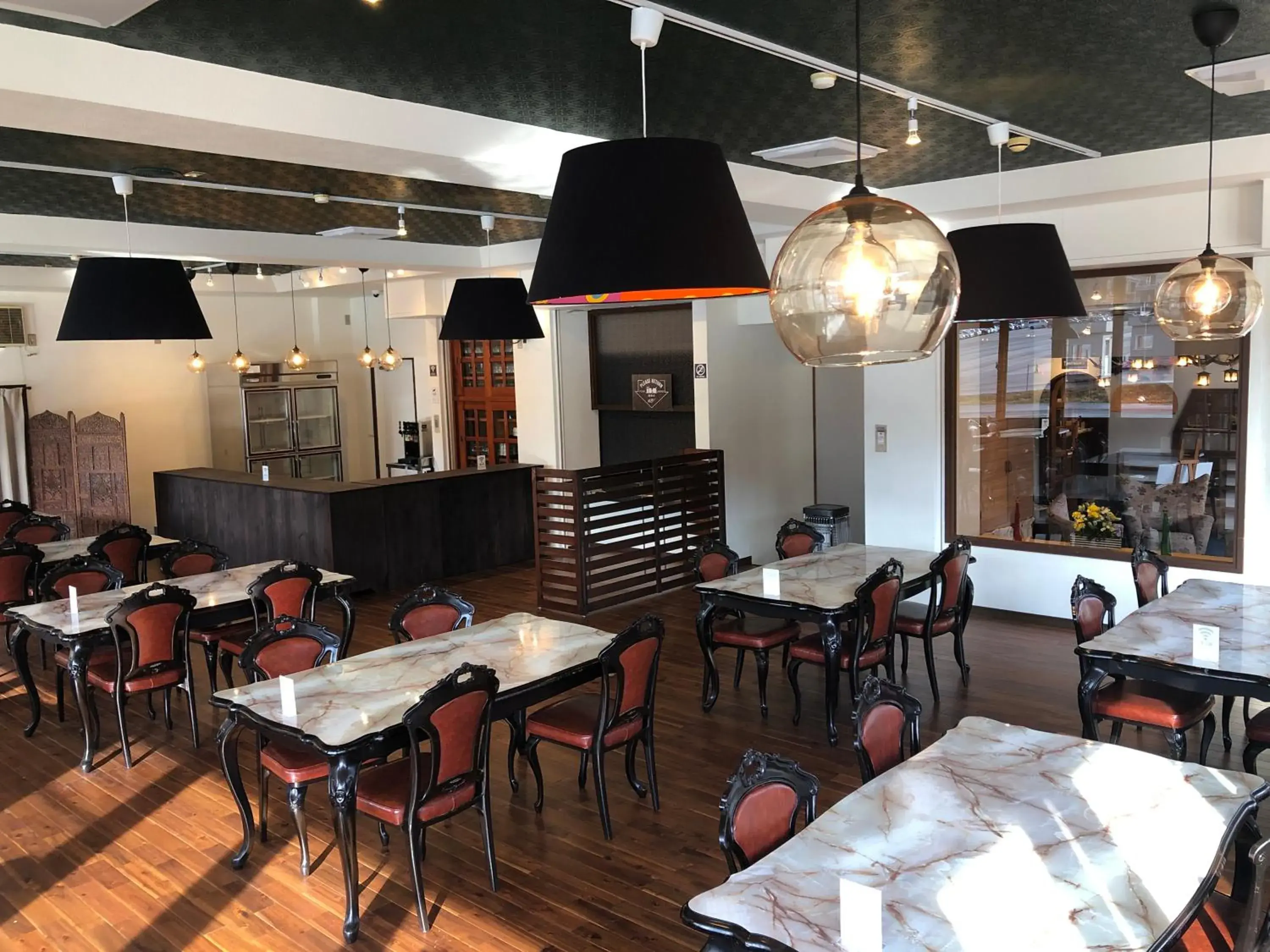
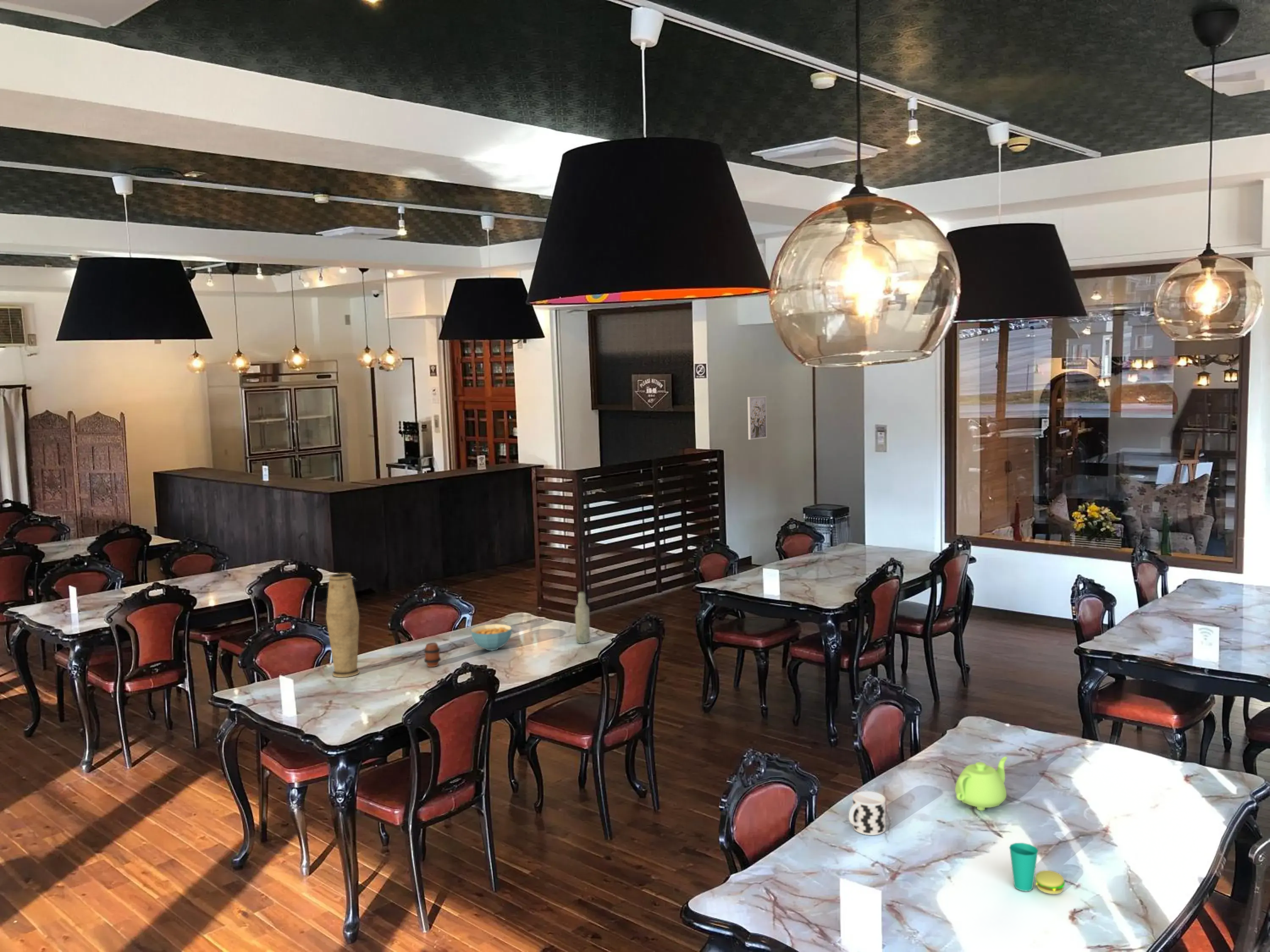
+ teapot [955,756,1008,811]
+ bottle [574,591,591,644]
+ cup [1009,842,1066,894]
+ wall art [747,396,768,440]
+ cereal bowl [470,624,512,651]
+ cup [848,791,886,836]
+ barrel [423,642,442,667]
+ vase [326,572,360,678]
